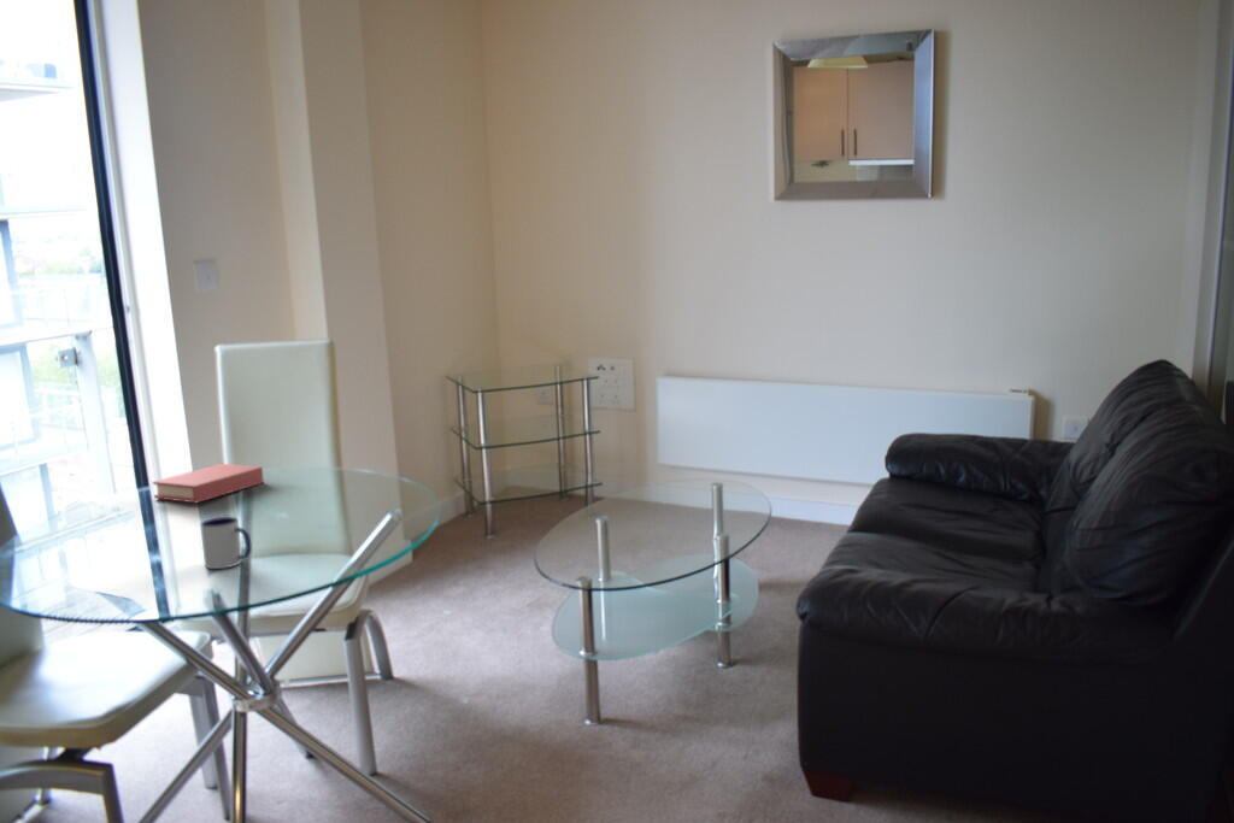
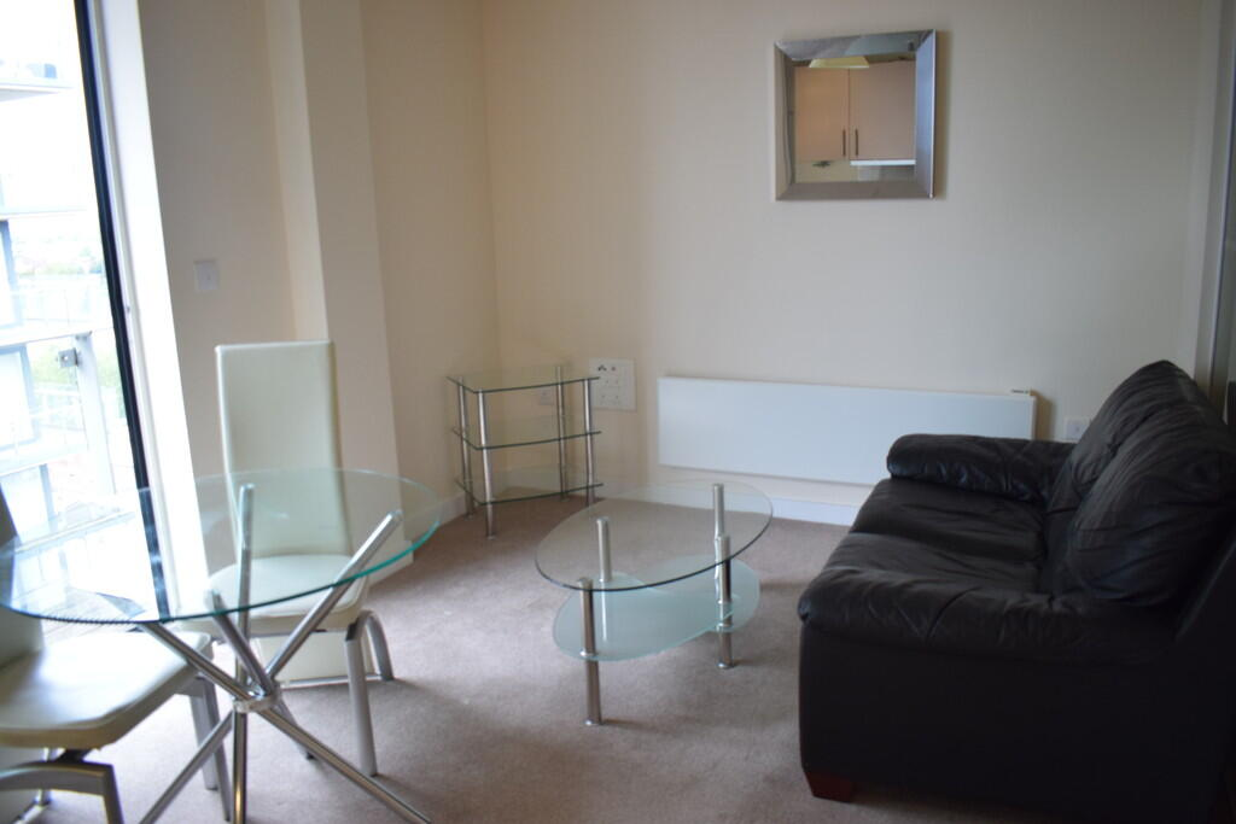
- mug [199,516,253,570]
- book [152,463,265,504]
